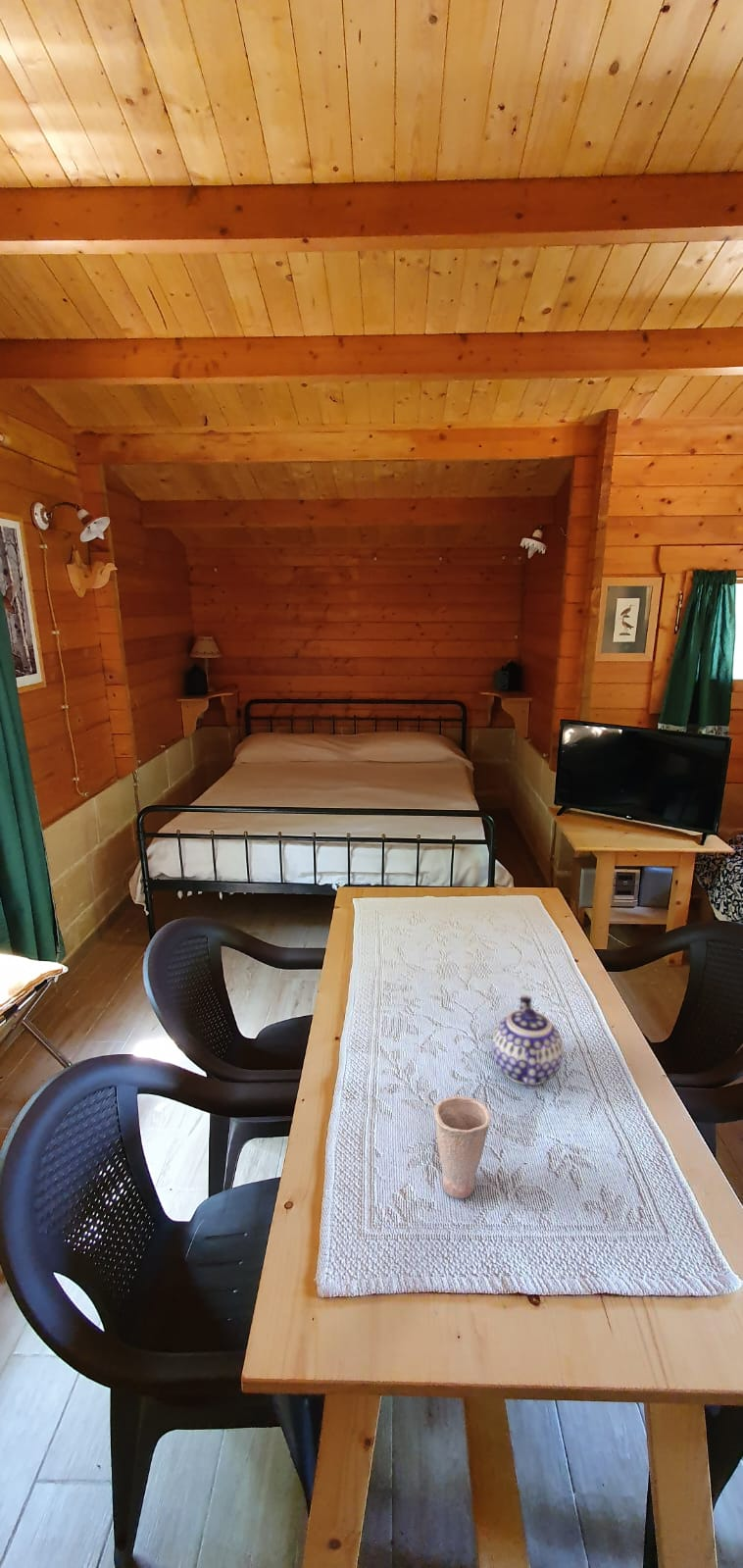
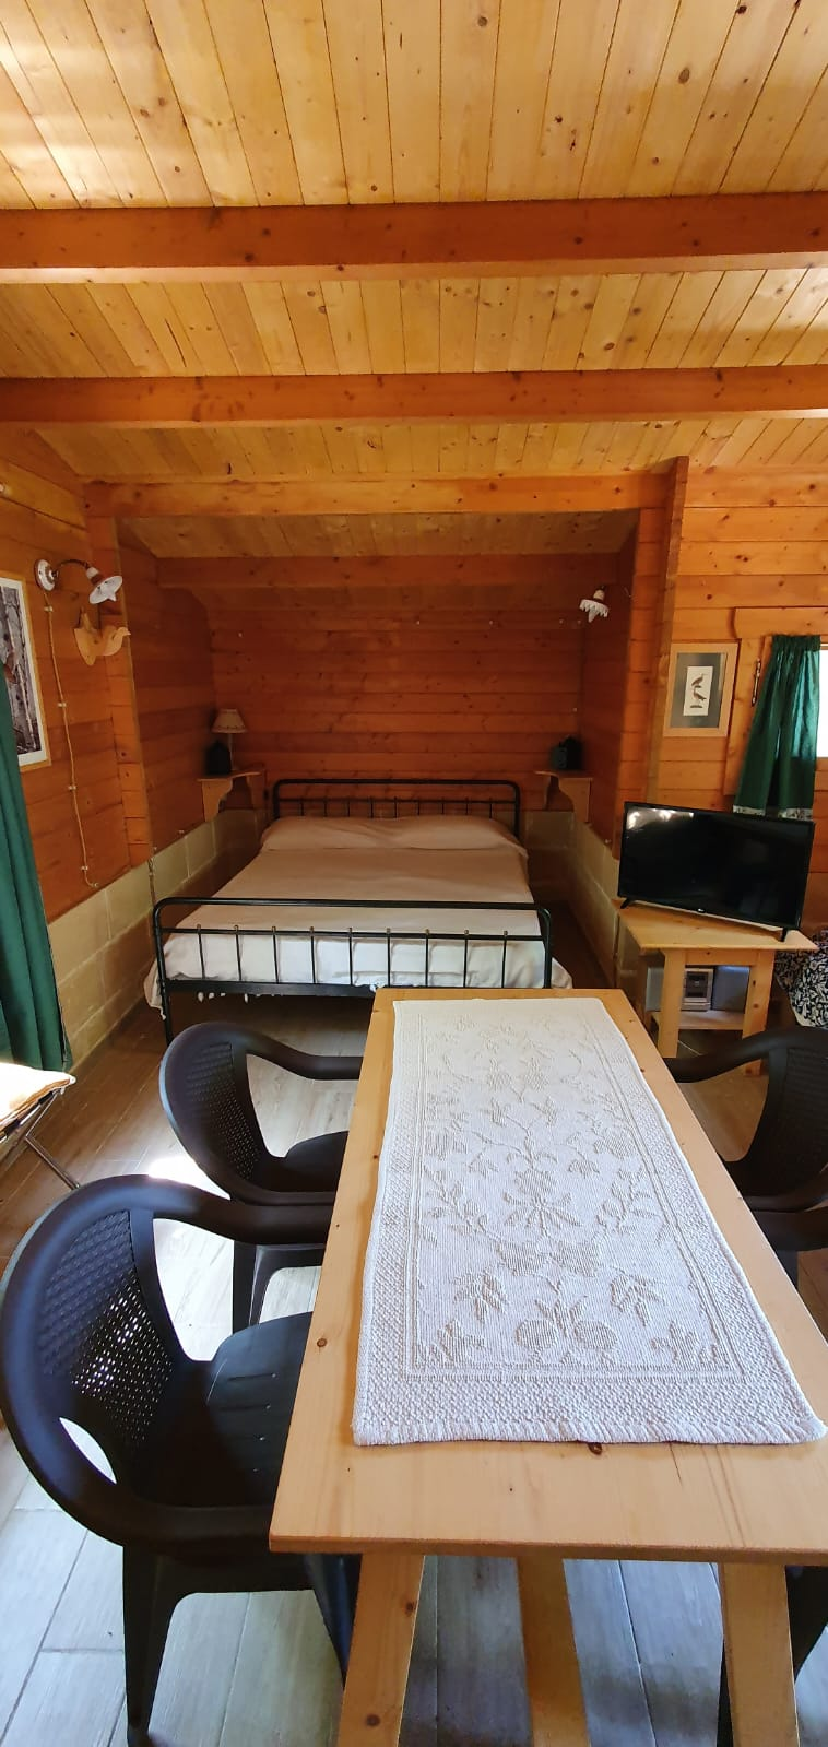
- teapot [491,994,565,1090]
- cup [433,1095,492,1199]
